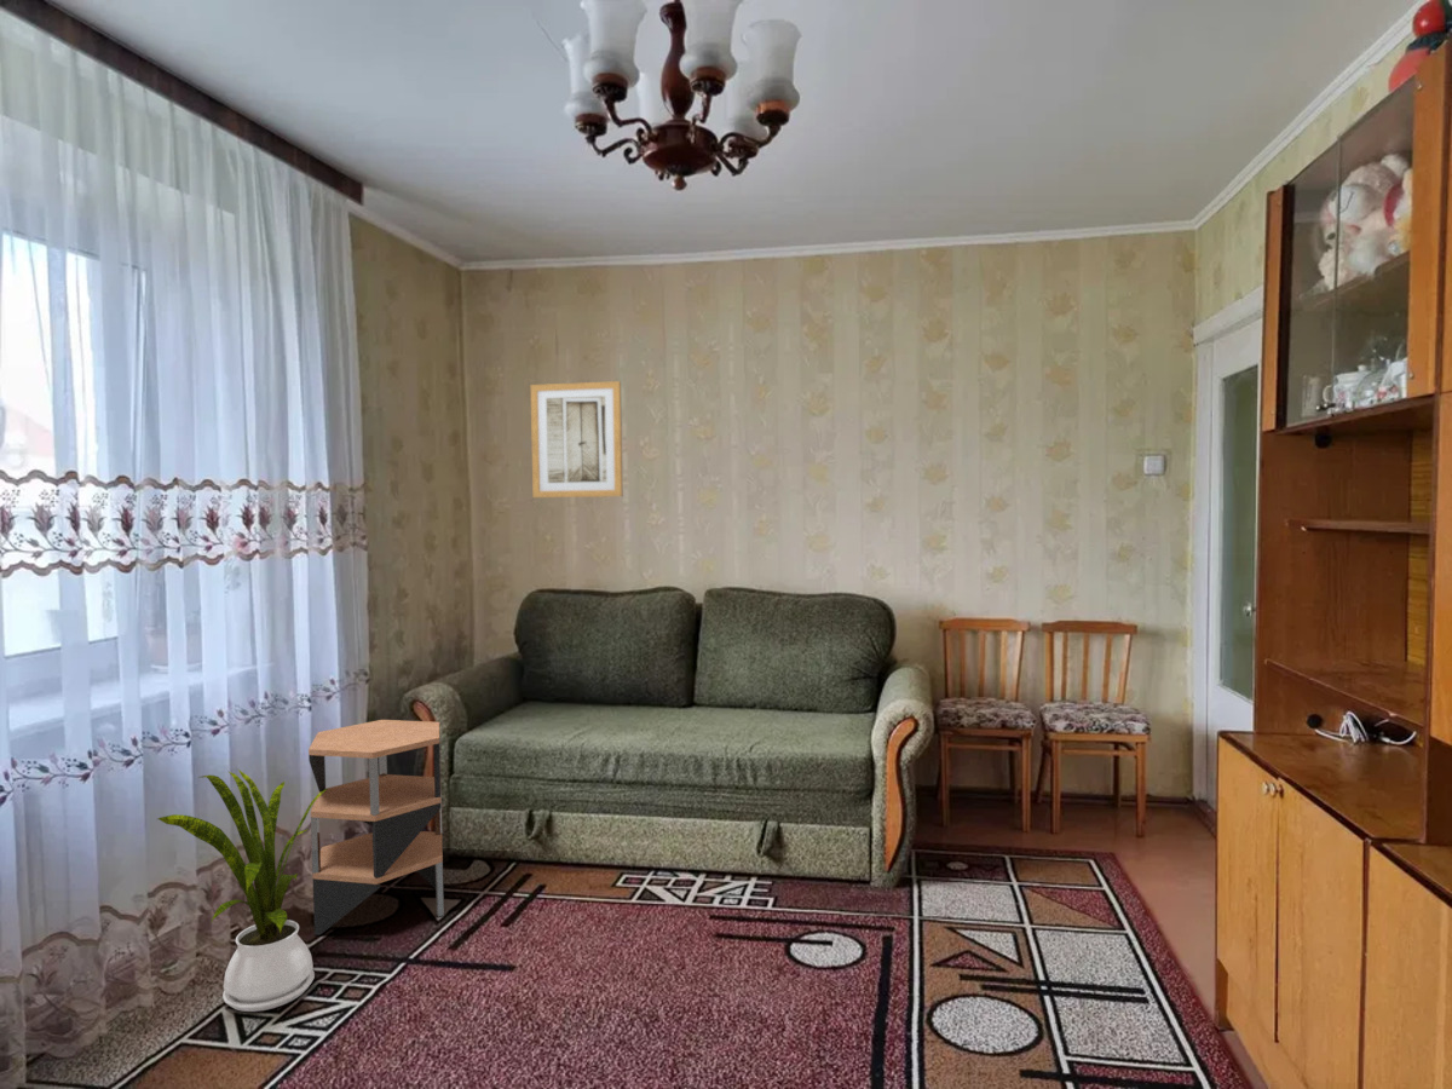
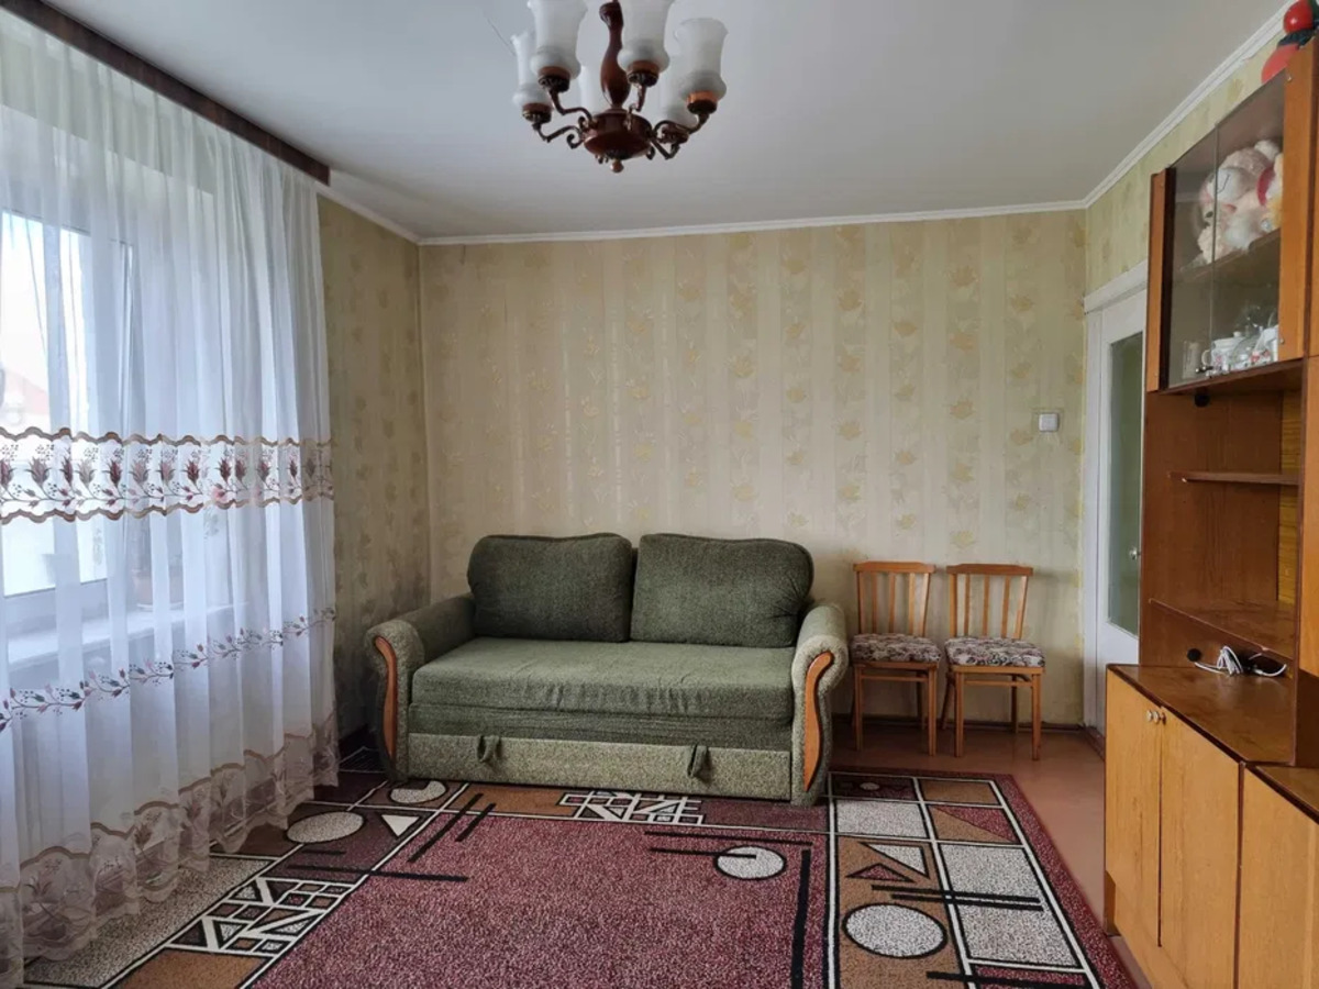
- wall art [530,380,623,499]
- house plant [157,768,327,1013]
- side table [307,719,445,937]
